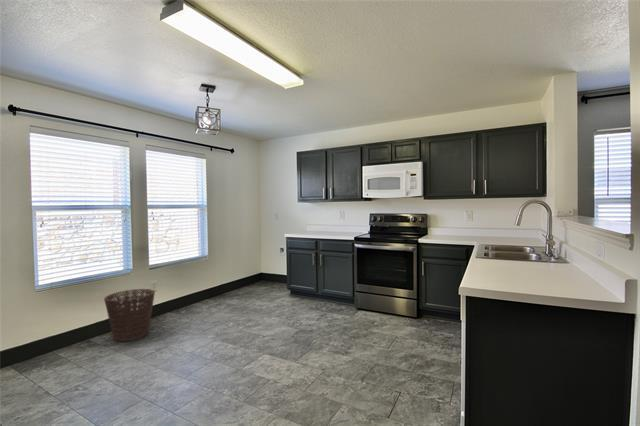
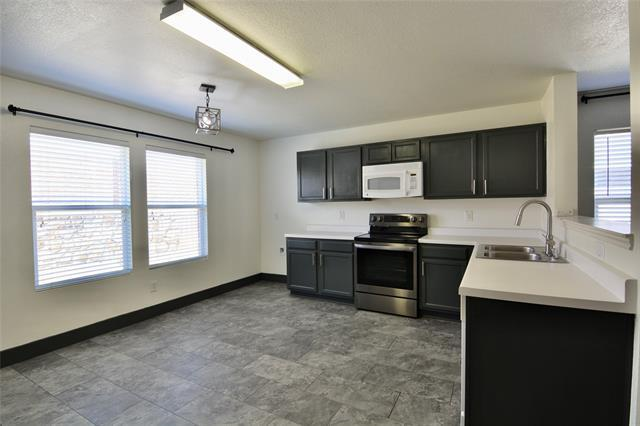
- basket [103,288,156,343]
